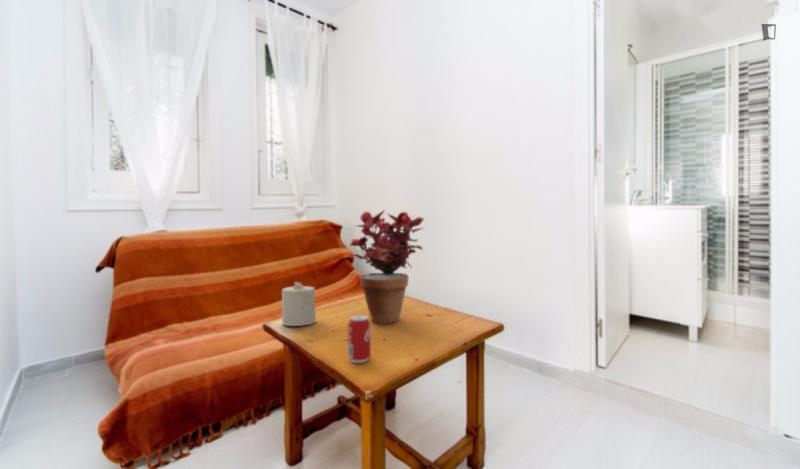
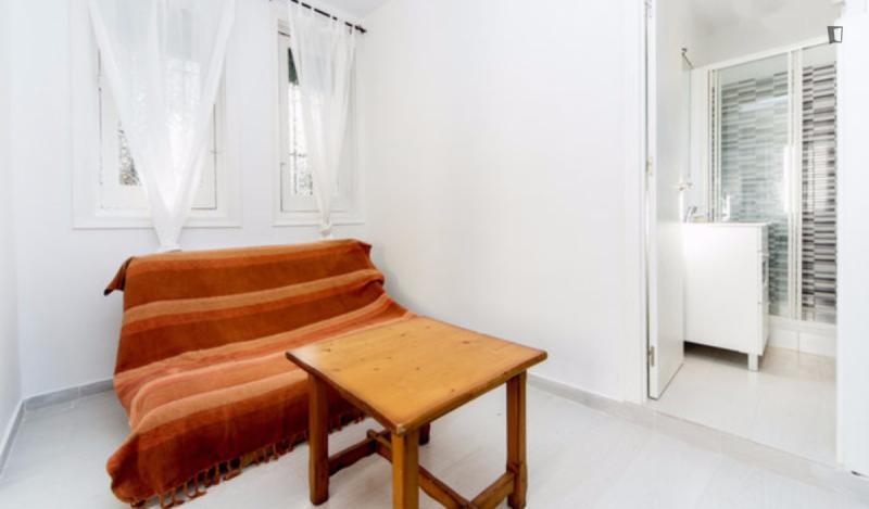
- candle [281,281,317,327]
- beverage can [347,314,372,364]
- potted plant [349,209,425,324]
